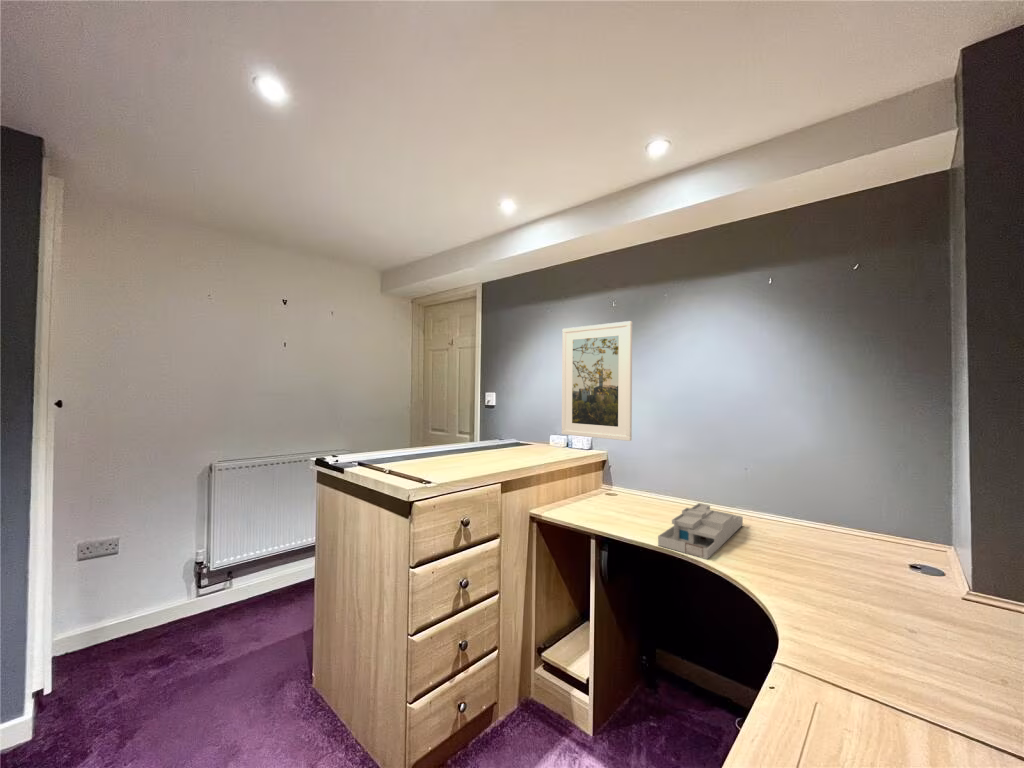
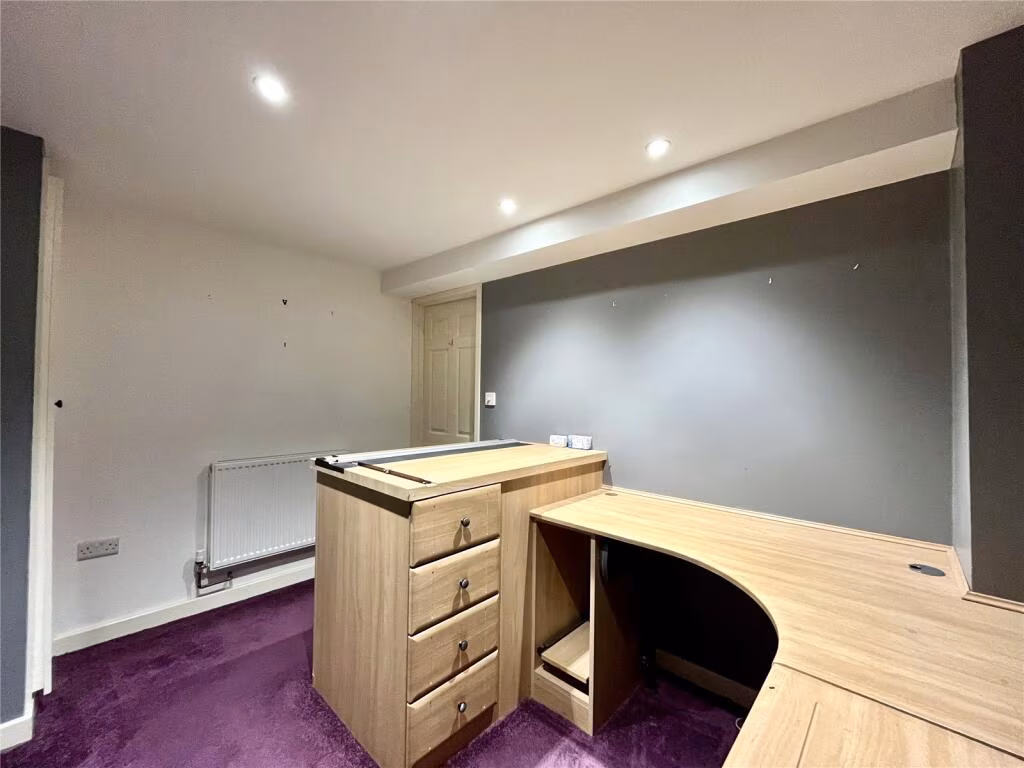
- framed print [561,320,633,442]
- desk organizer [657,502,744,560]
